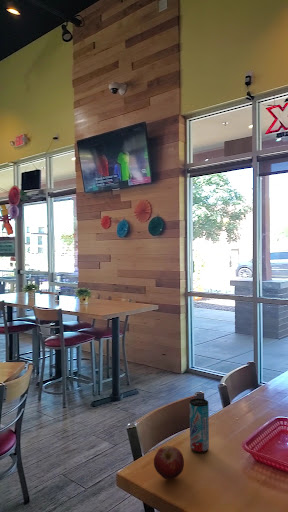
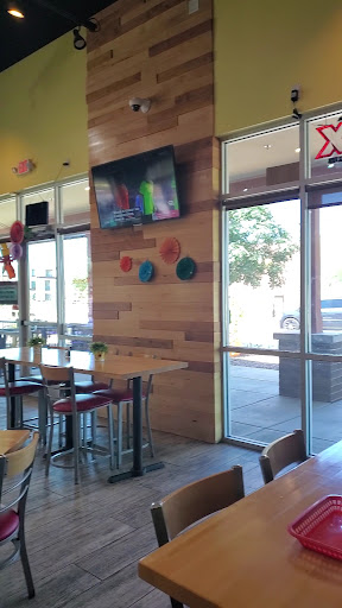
- beverage can [189,398,210,454]
- fruit [153,445,185,480]
